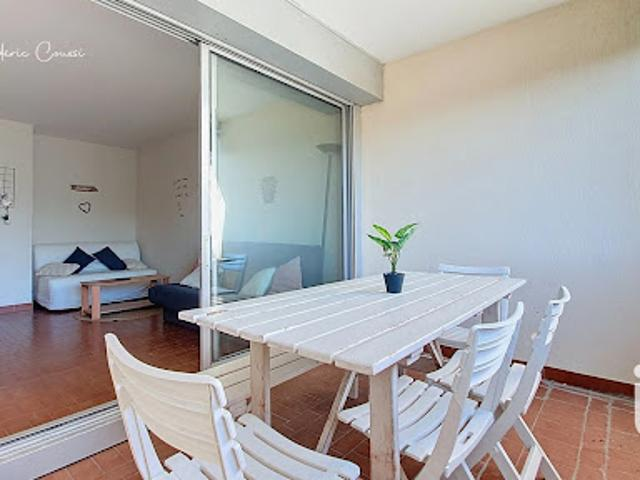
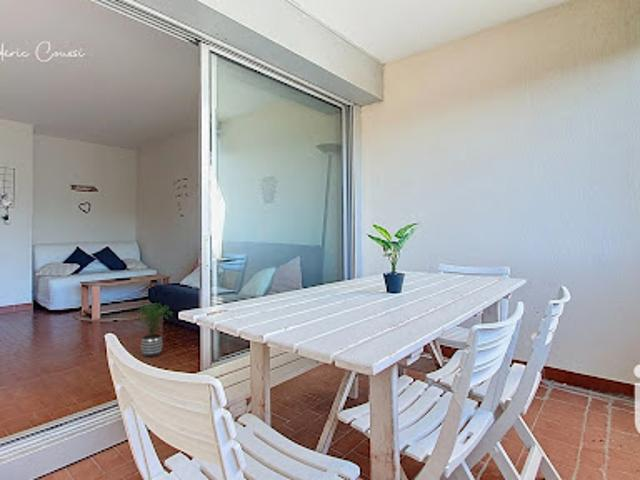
+ potted plant [133,301,173,358]
